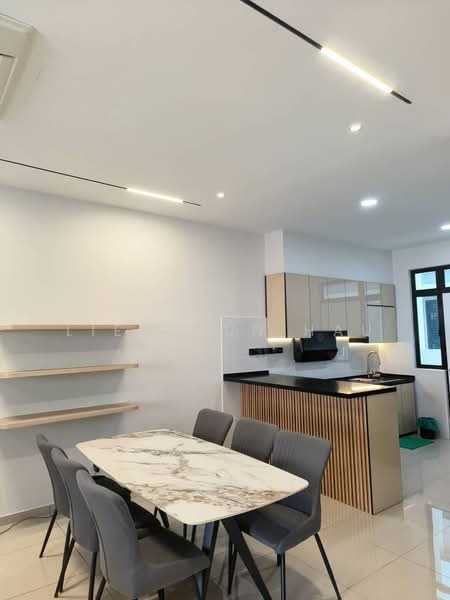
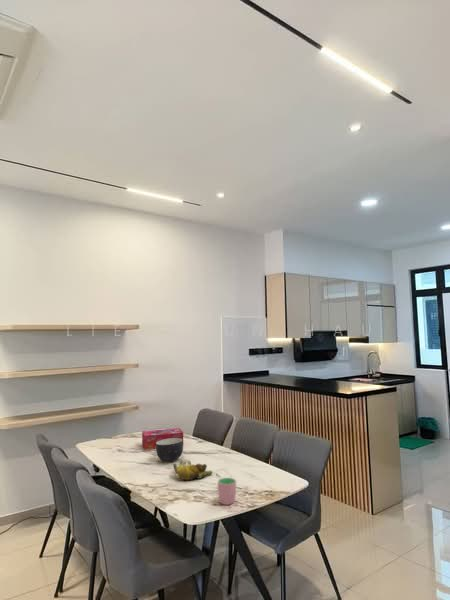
+ banana bunch [173,460,213,481]
+ bowl [155,438,184,463]
+ cup [217,477,237,506]
+ tissue box [141,427,184,451]
